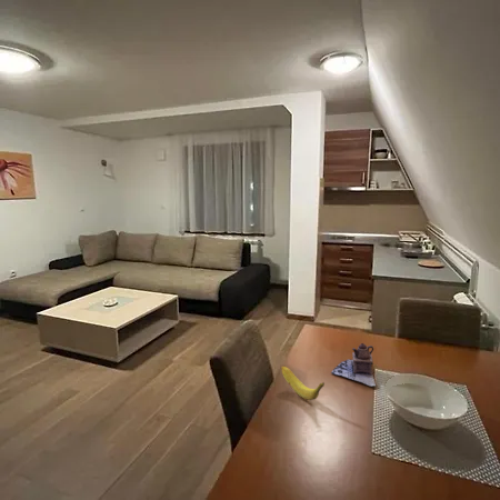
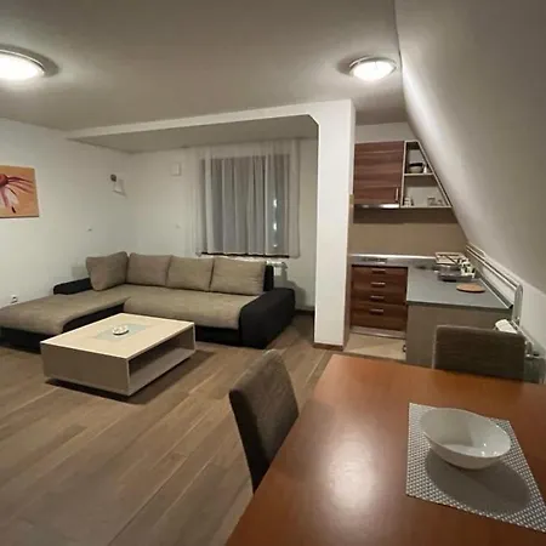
- banana [280,366,326,401]
- teapot [330,342,377,388]
